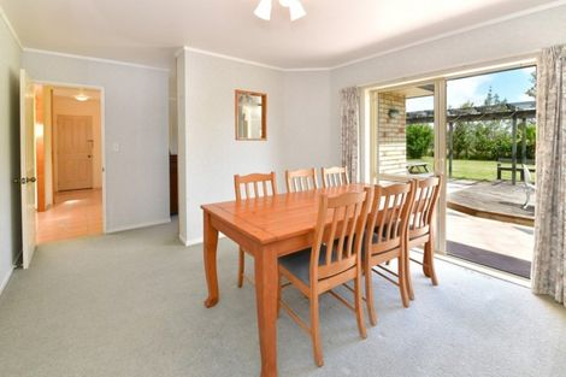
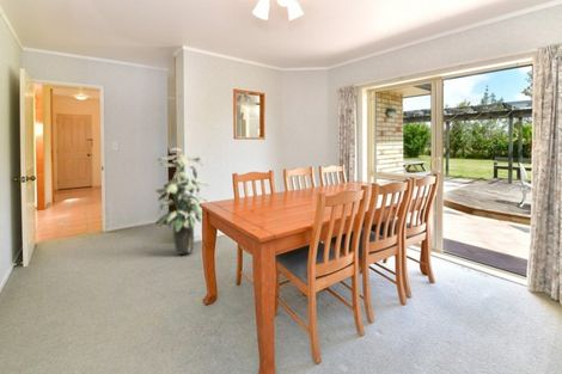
+ indoor plant [153,147,209,256]
